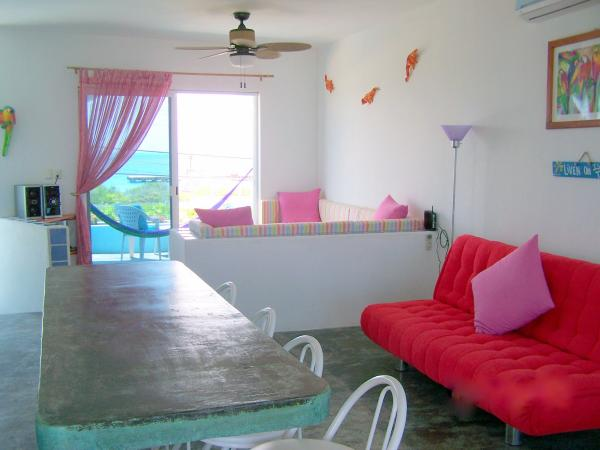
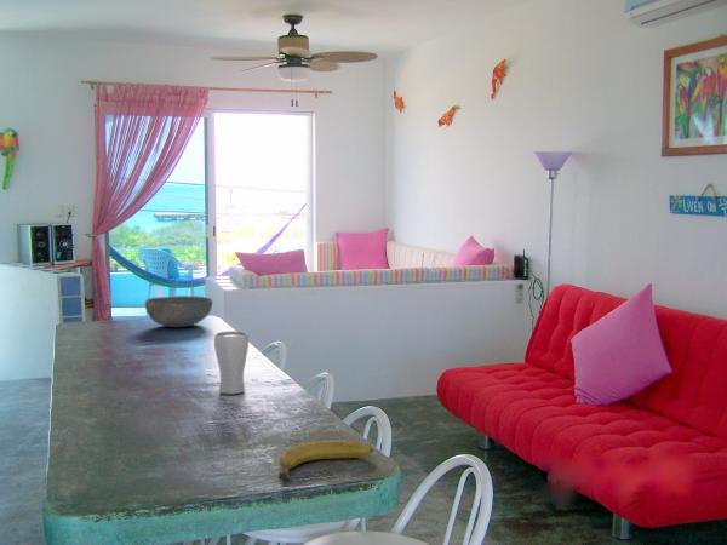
+ fruit [277,440,374,483]
+ bowl [144,294,213,328]
+ drinking glass [213,329,250,395]
